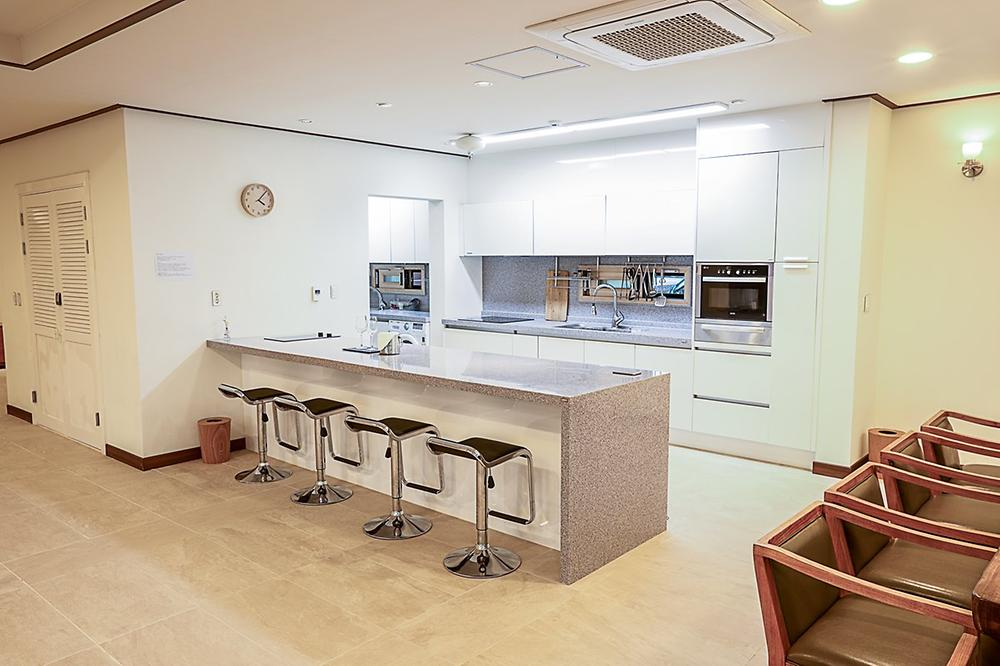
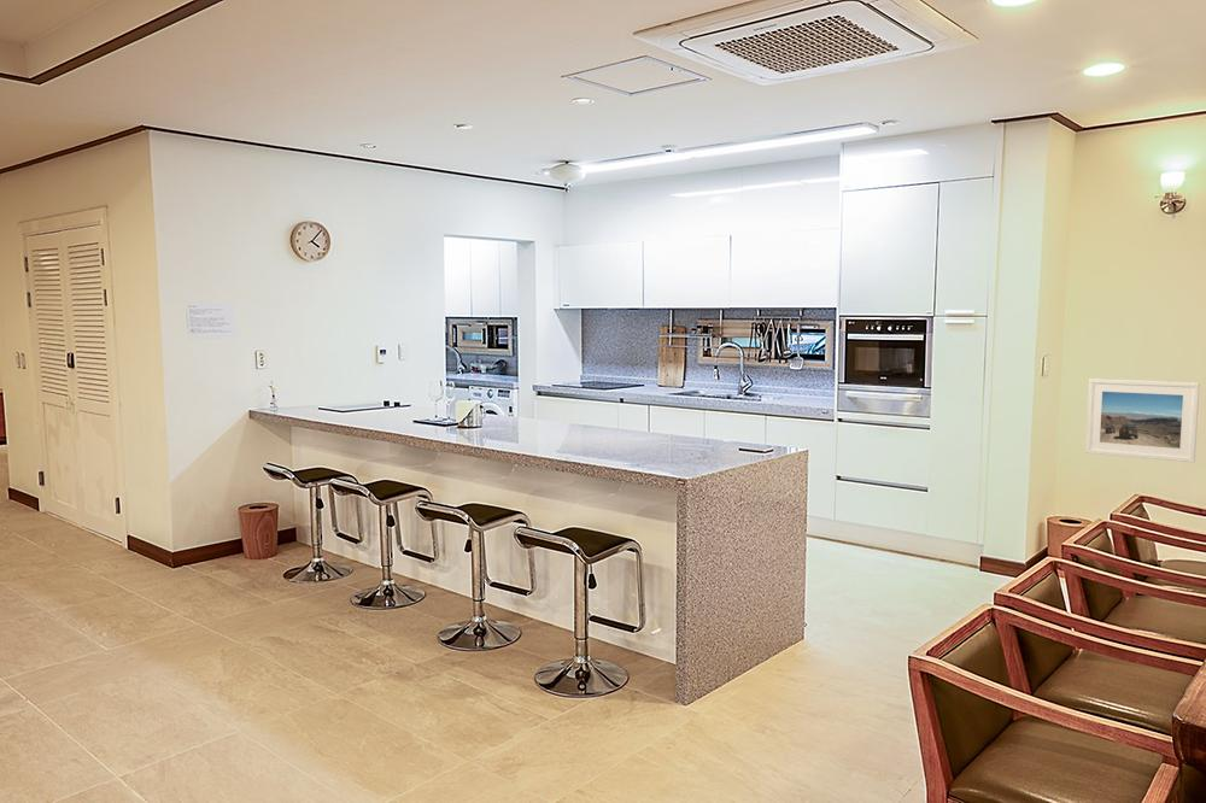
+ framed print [1084,377,1201,463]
